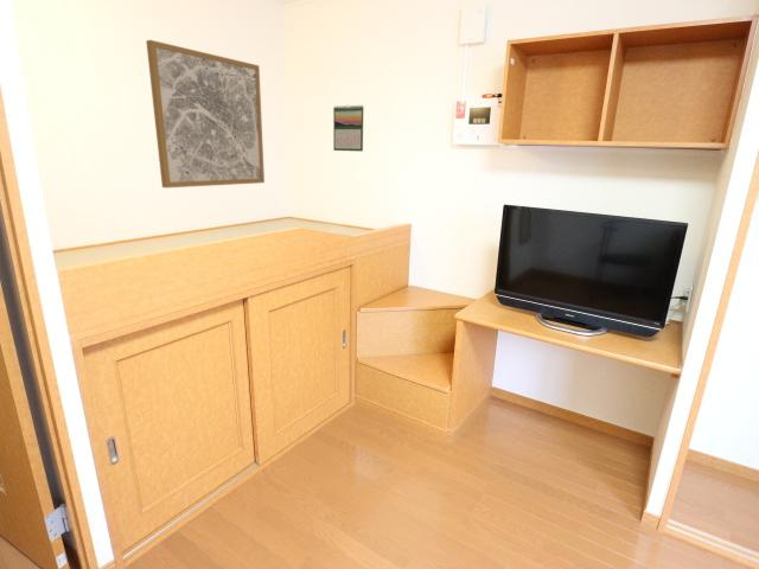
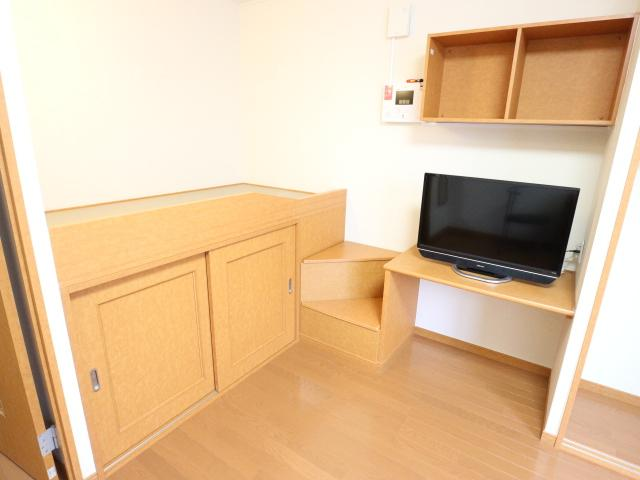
- wall art [145,39,266,188]
- calendar [332,104,365,153]
